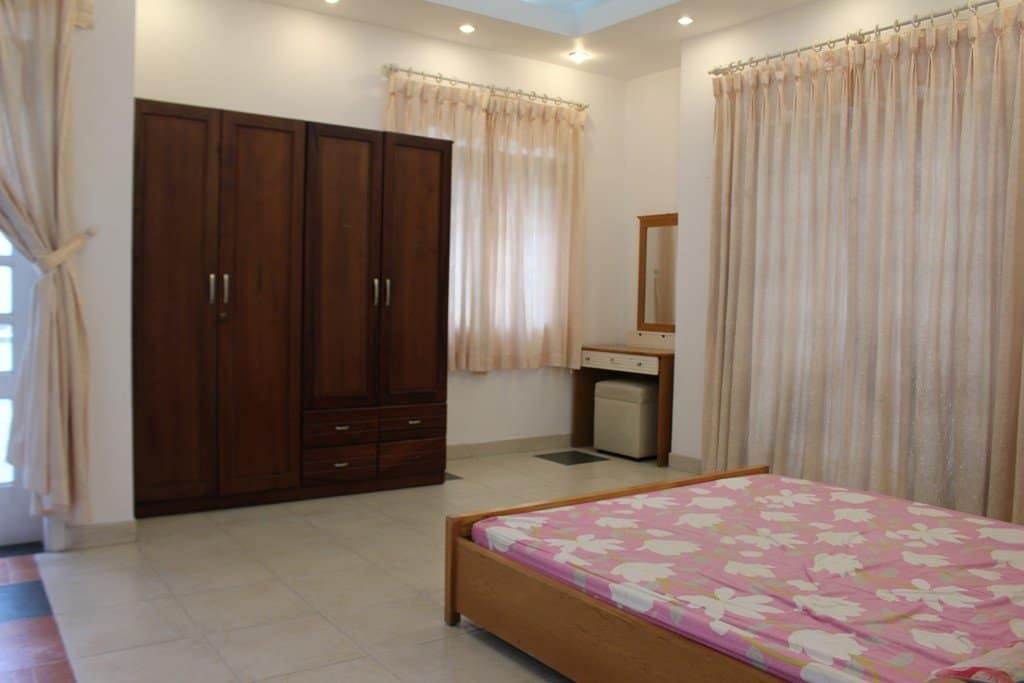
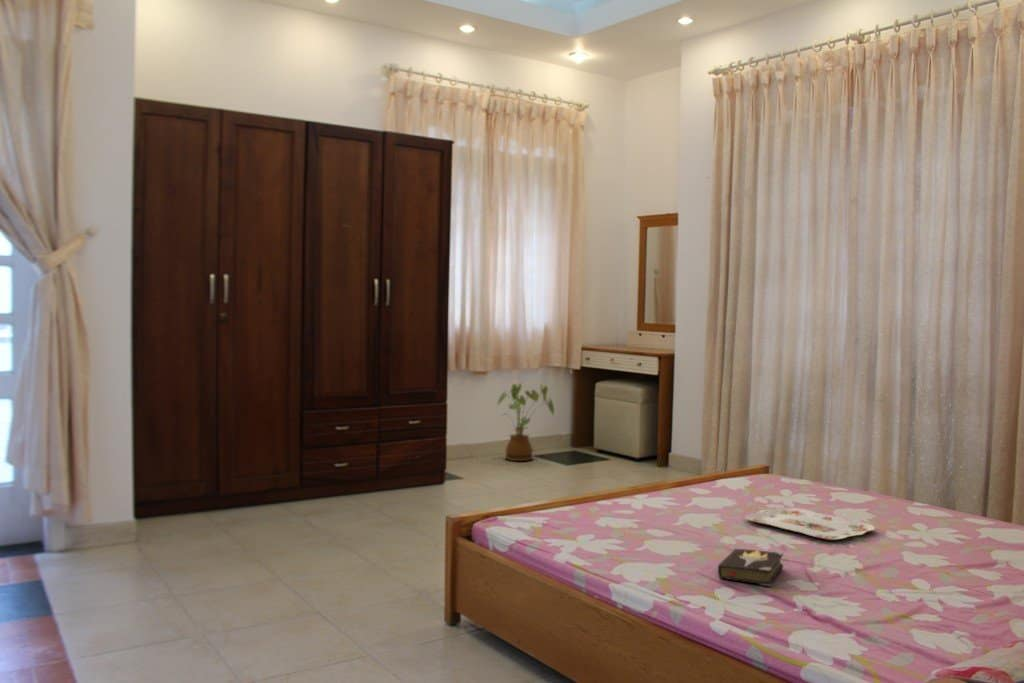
+ hardback book [717,548,784,587]
+ serving tray [744,507,876,541]
+ house plant [496,382,555,462]
